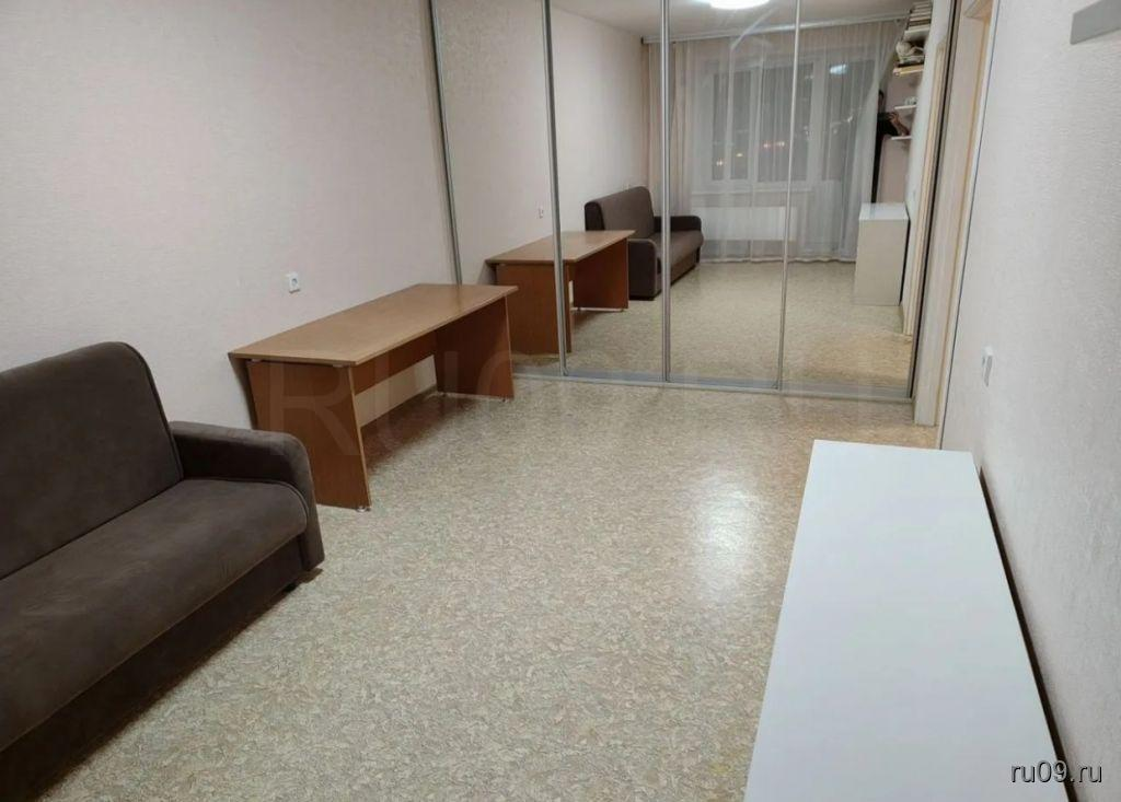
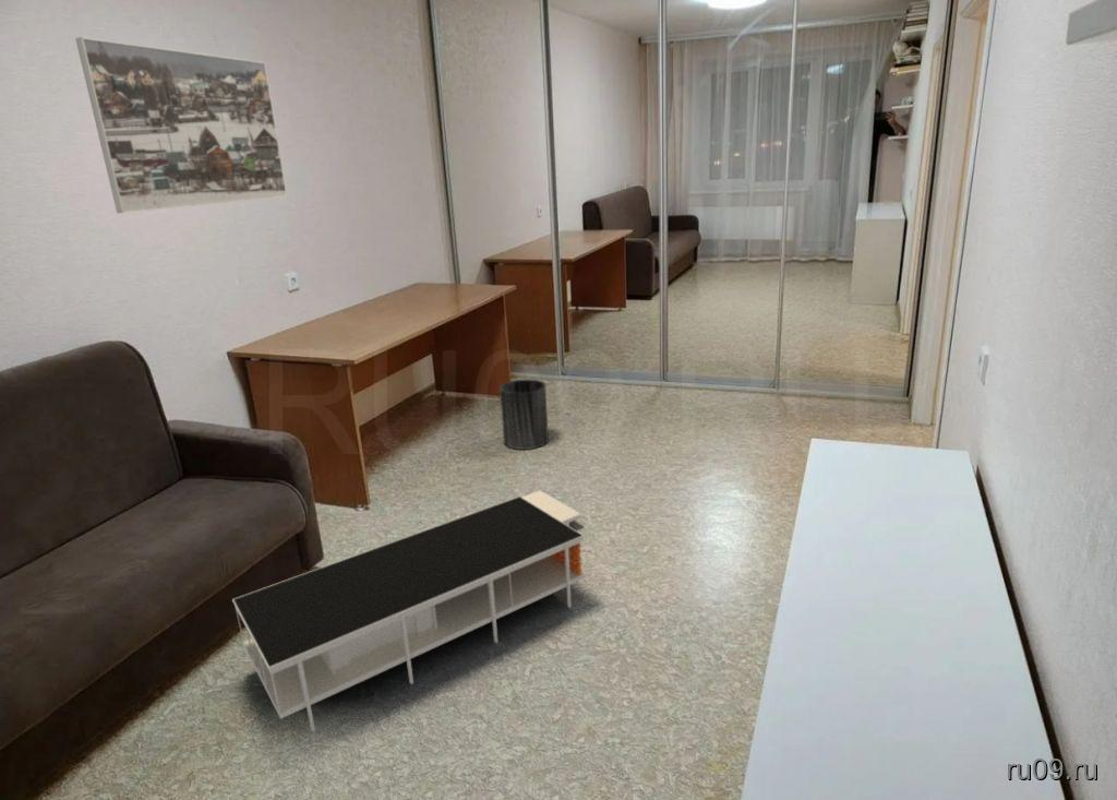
+ trash can [499,379,550,451]
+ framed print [74,36,288,214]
+ architectural model [231,489,586,733]
